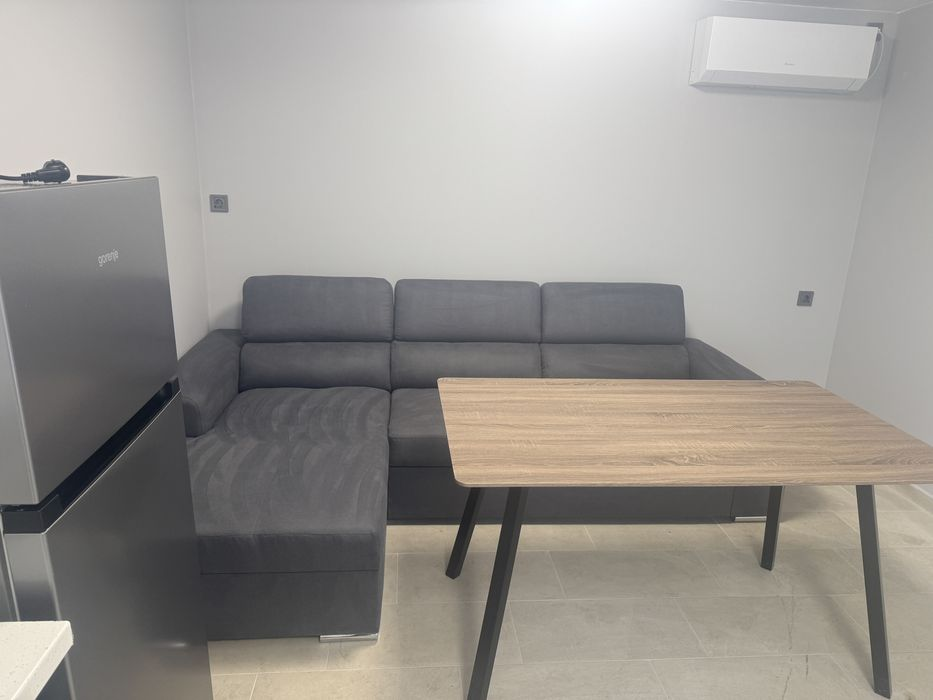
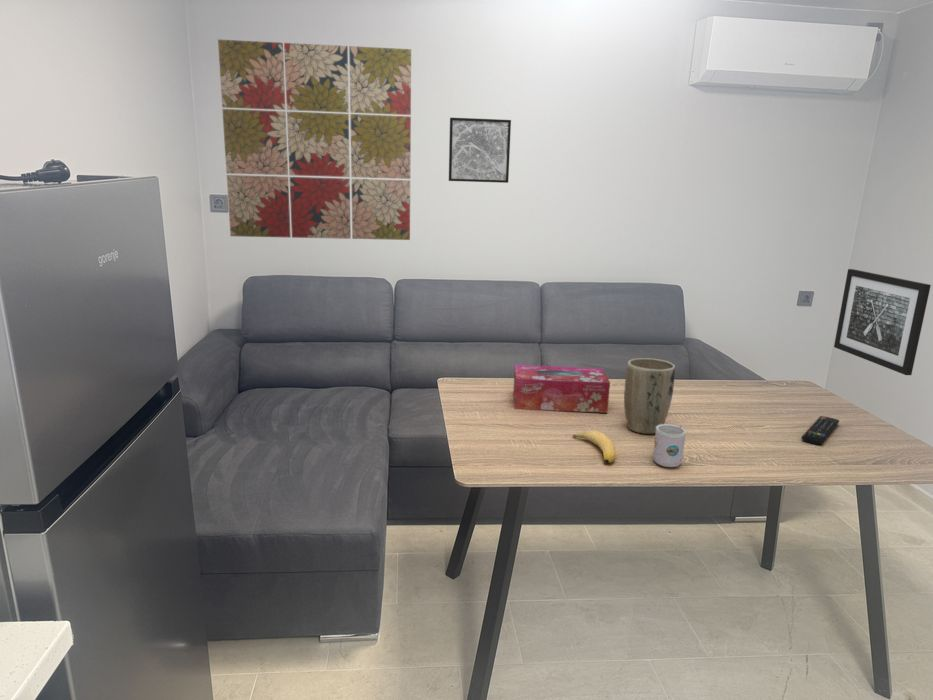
+ tissue box [512,364,611,414]
+ wall art [448,117,512,184]
+ wall art [217,38,412,241]
+ mug [652,423,687,468]
+ remote control [801,415,840,446]
+ plant pot [623,357,676,435]
+ banana [572,429,617,464]
+ wall art [833,268,932,376]
